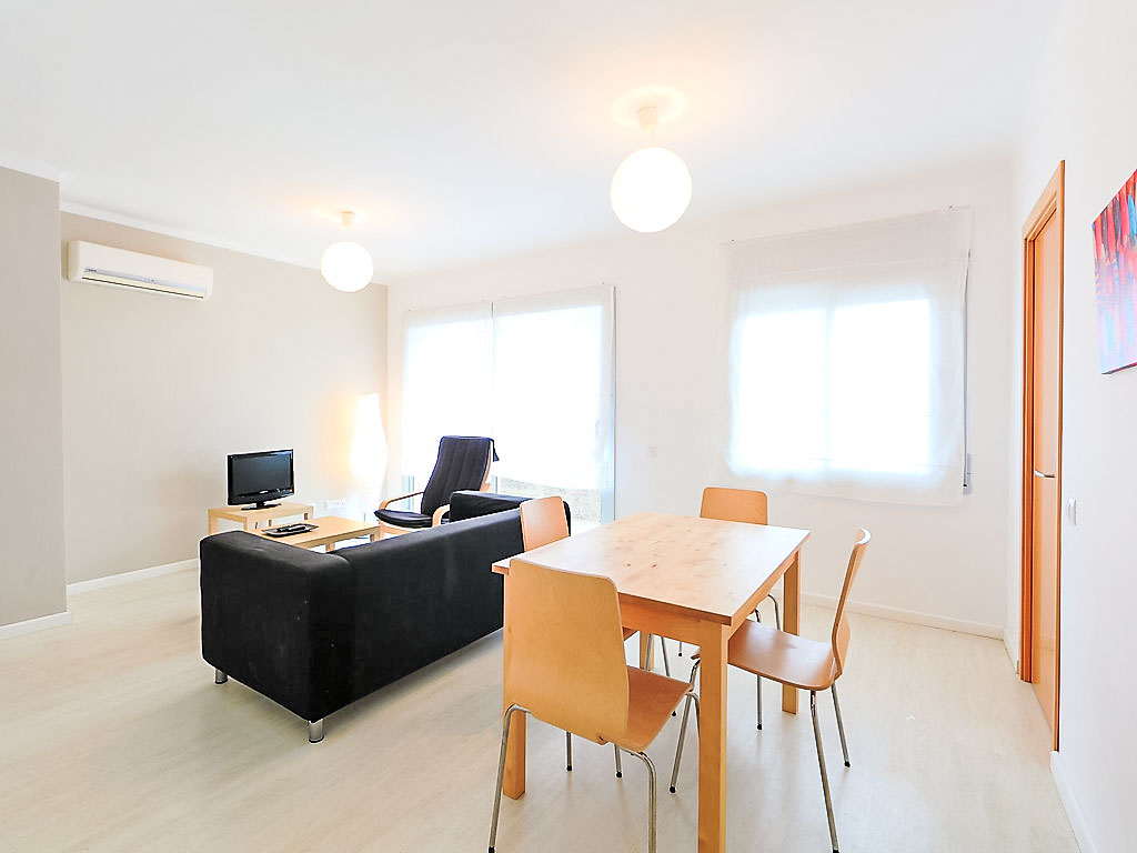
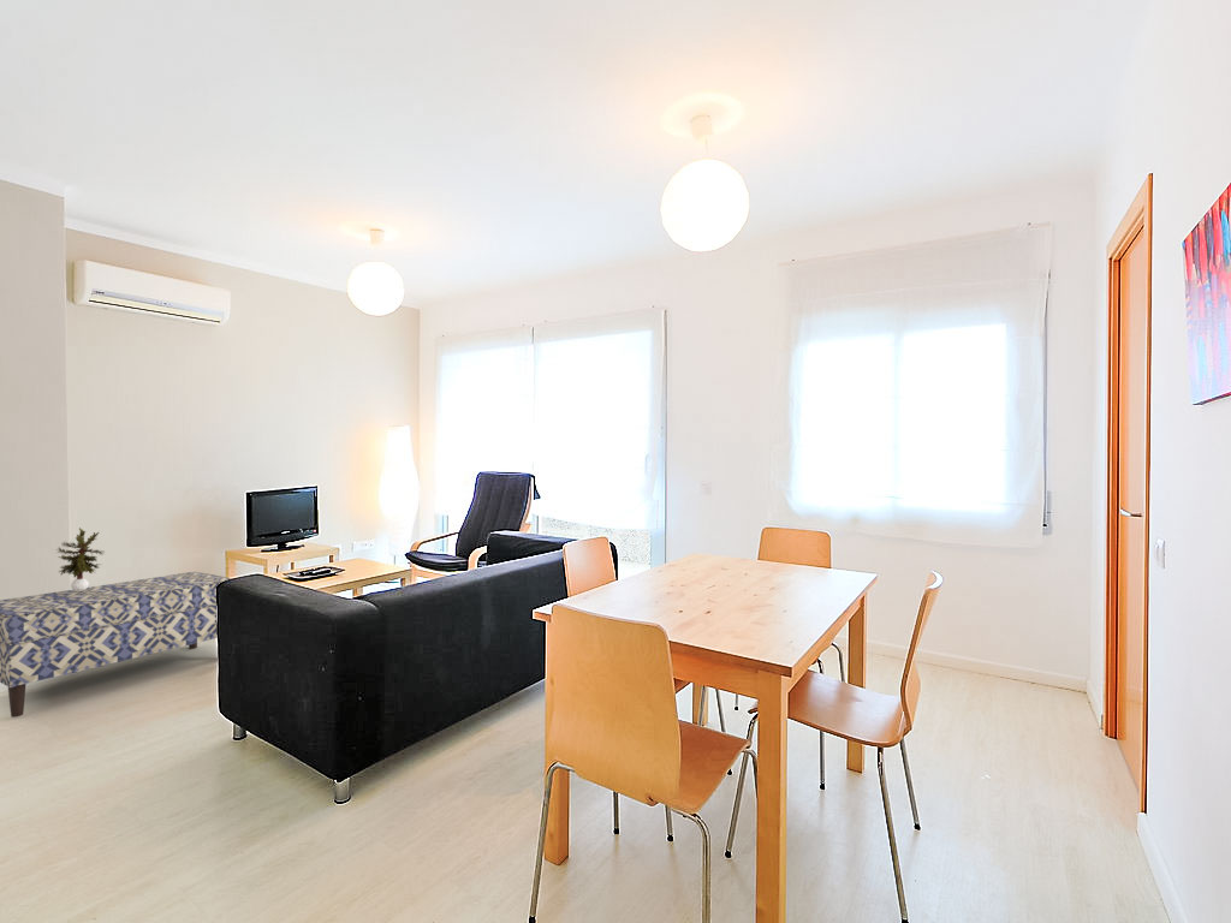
+ potted plant [55,526,105,591]
+ bench [0,571,232,719]
